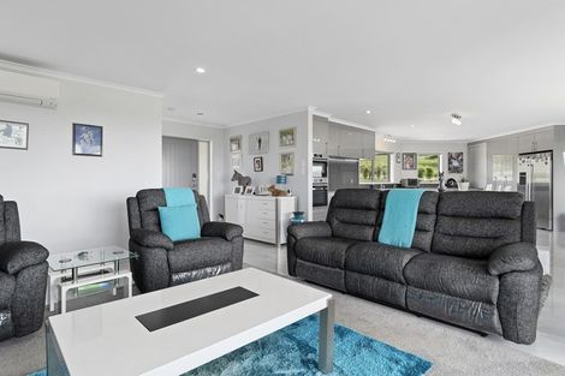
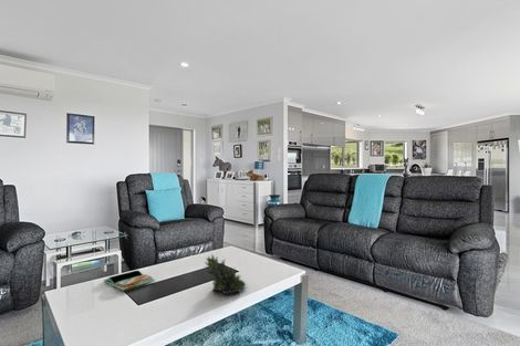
+ book [103,270,156,291]
+ succulent plant [204,253,247,295]
